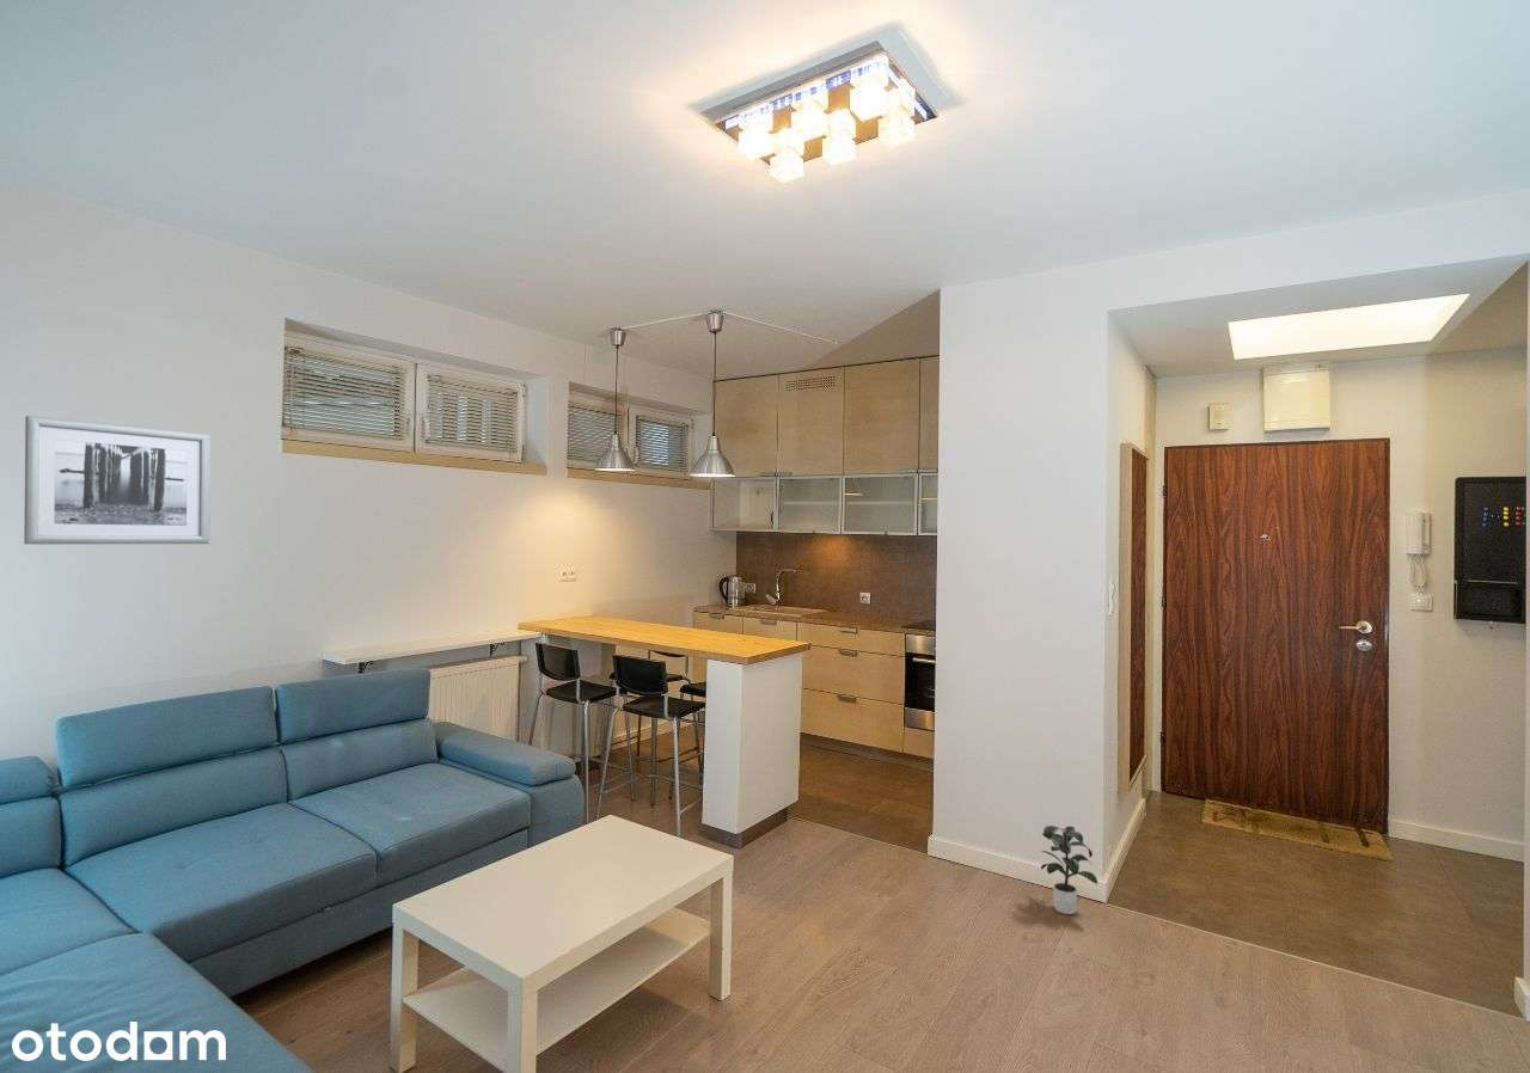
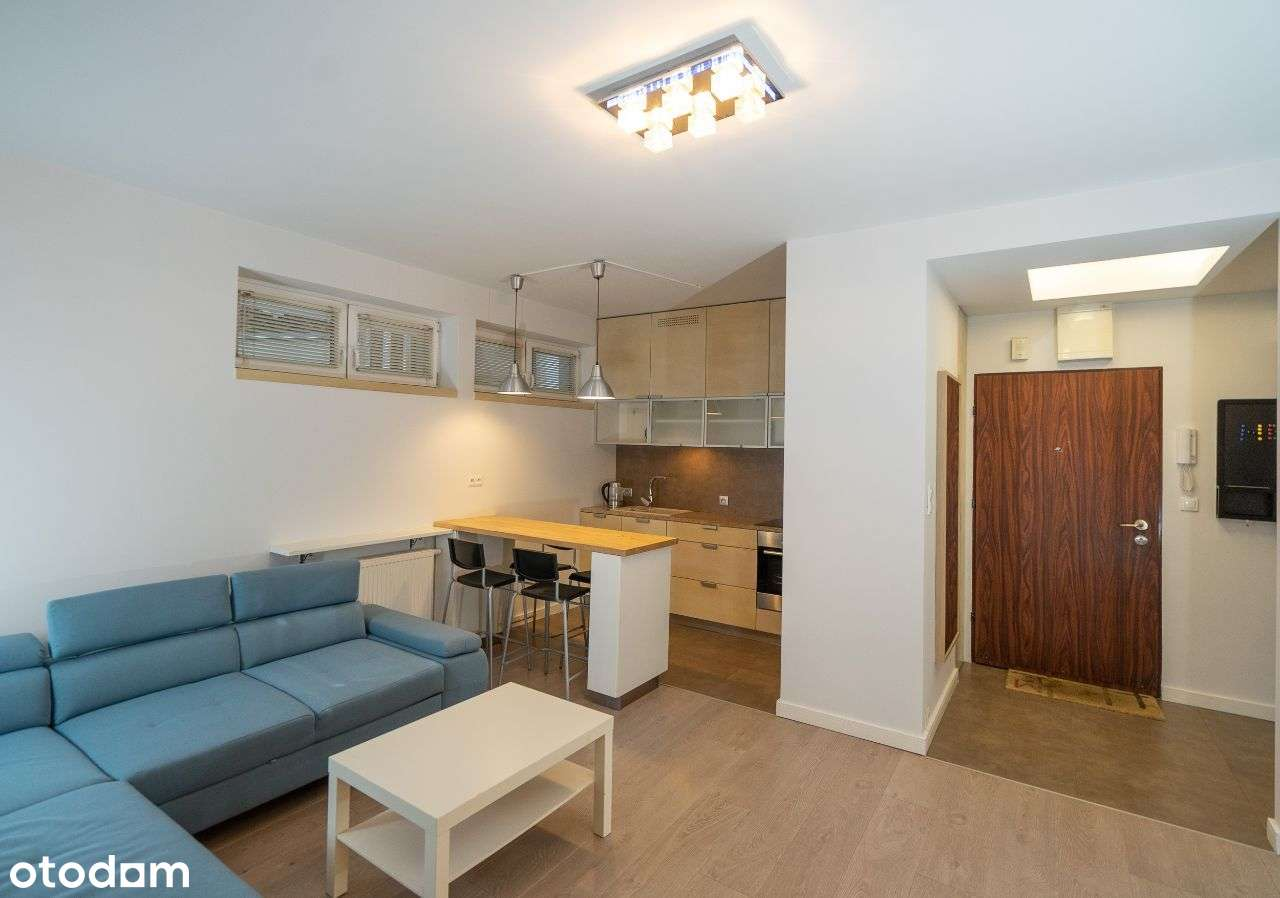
- potted plant [1040,824,1098,915]
- wall art [23,415,212,546]
